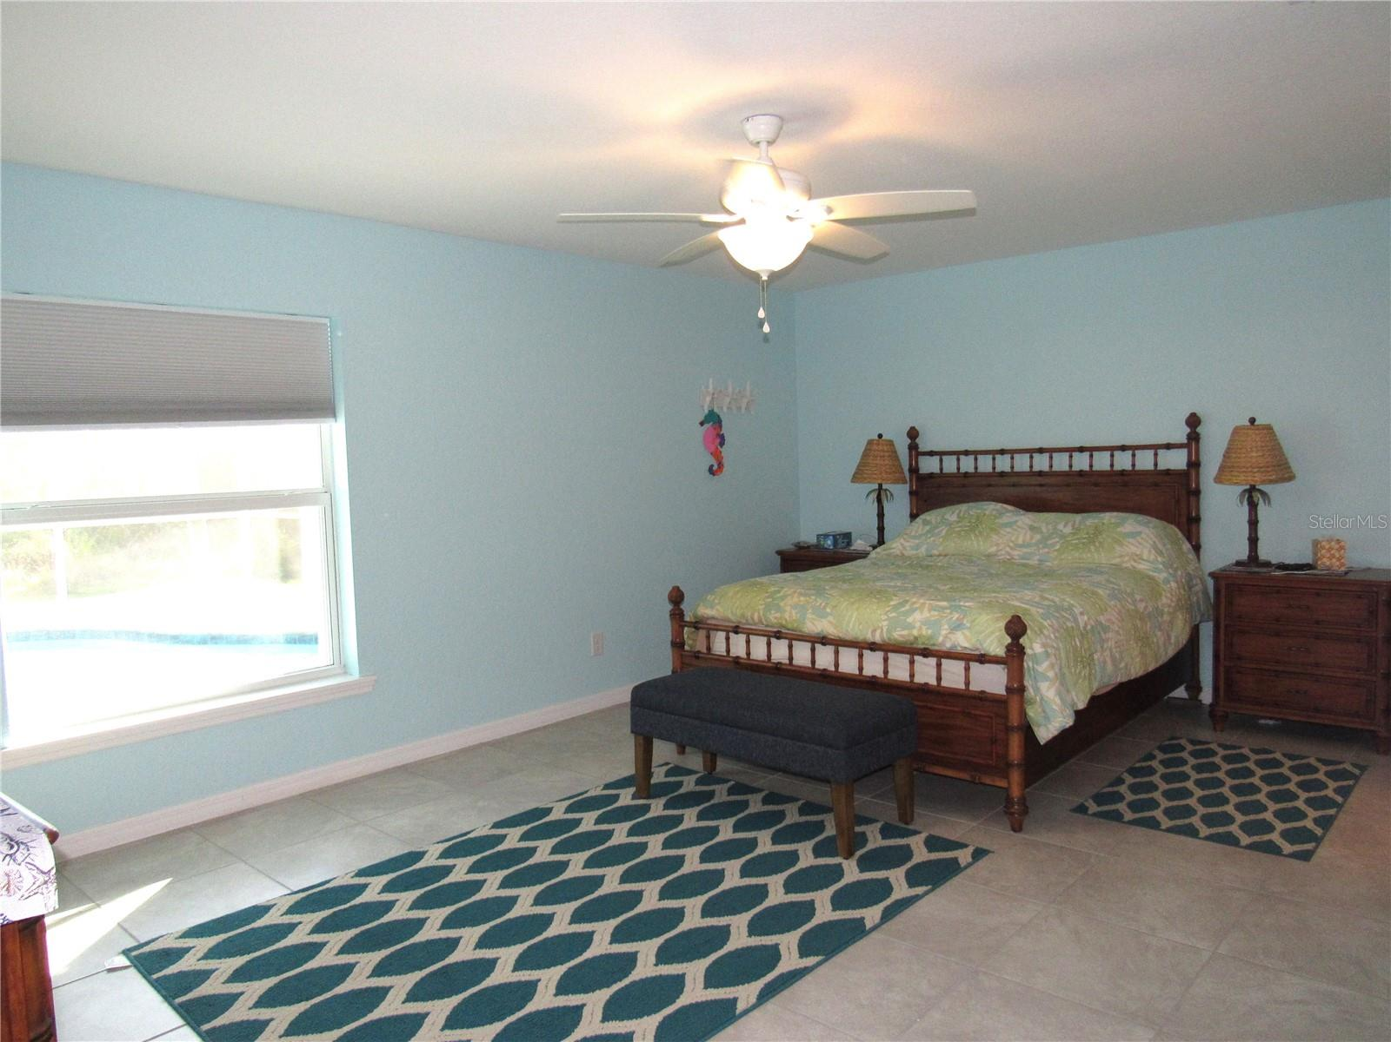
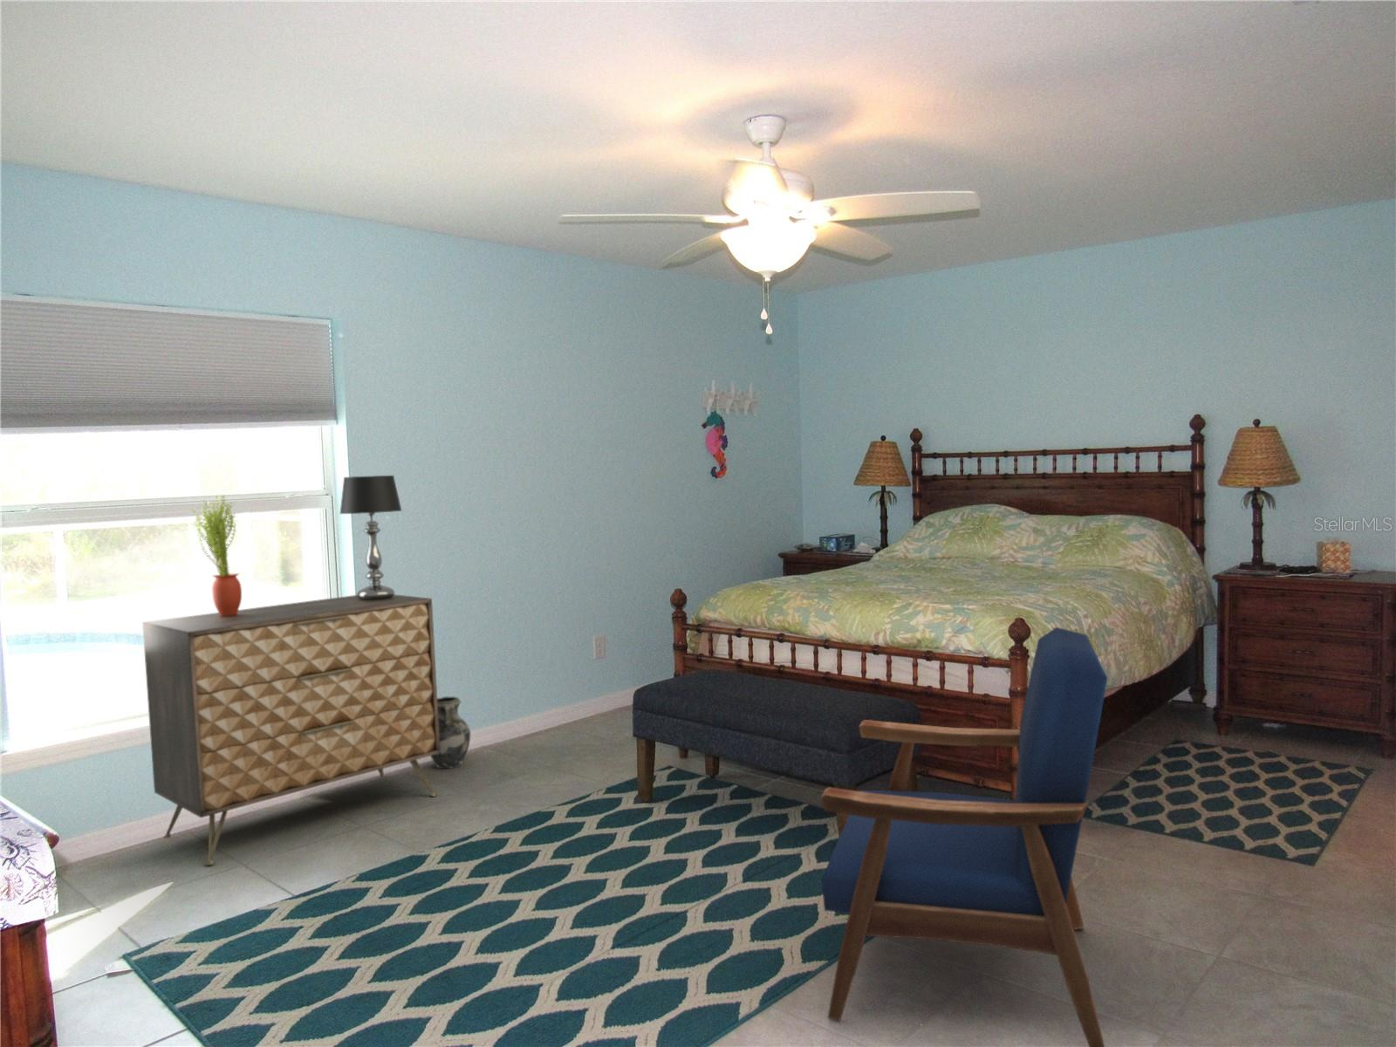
+ ceramic jug [430,695,472,770]
+ dresser [142,594,441,866]
+ armchair [820,627,1108,1047]
+ table lamp [339,475,402,600]
+ potted plant [190,494,243,616]
